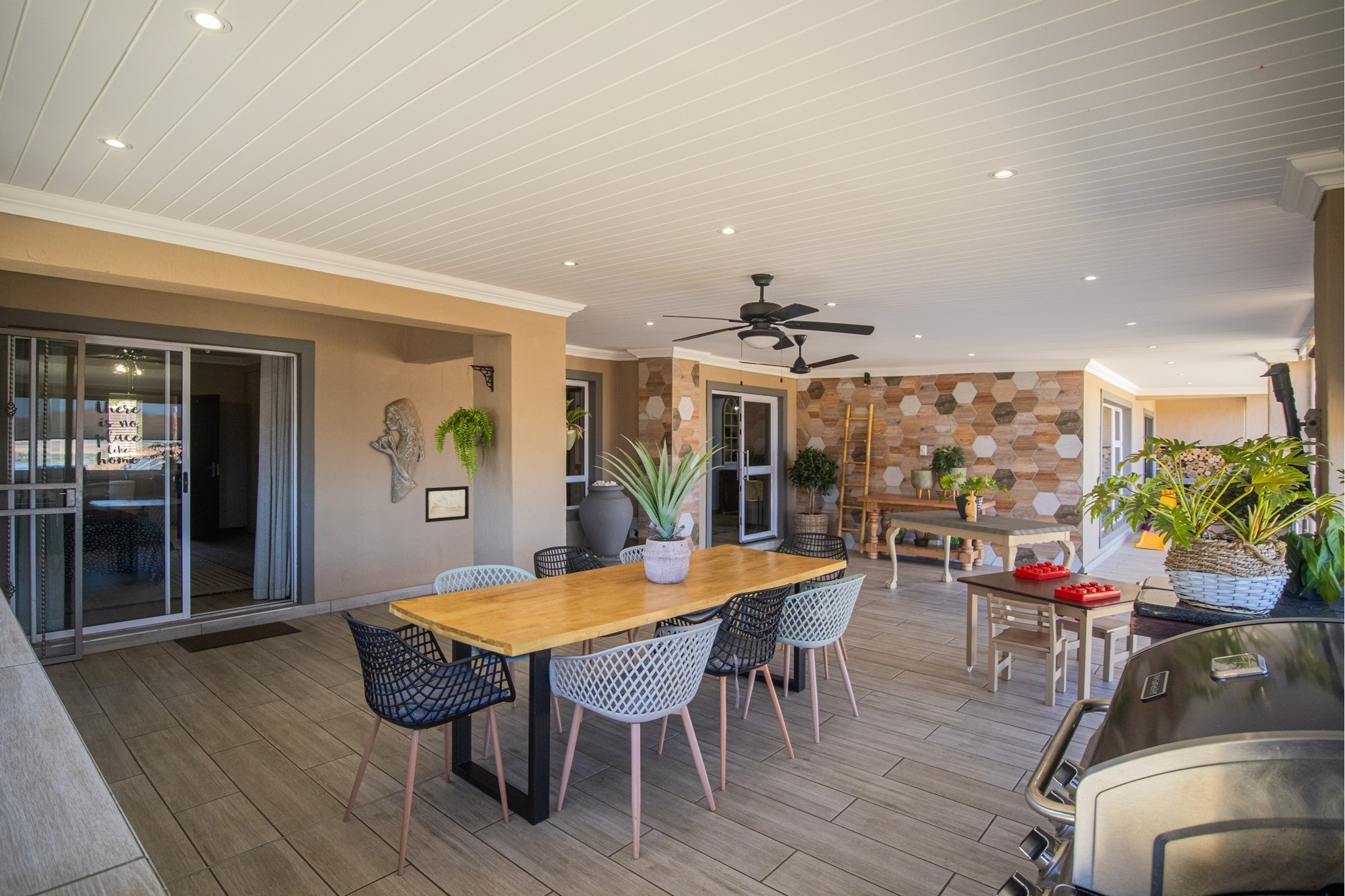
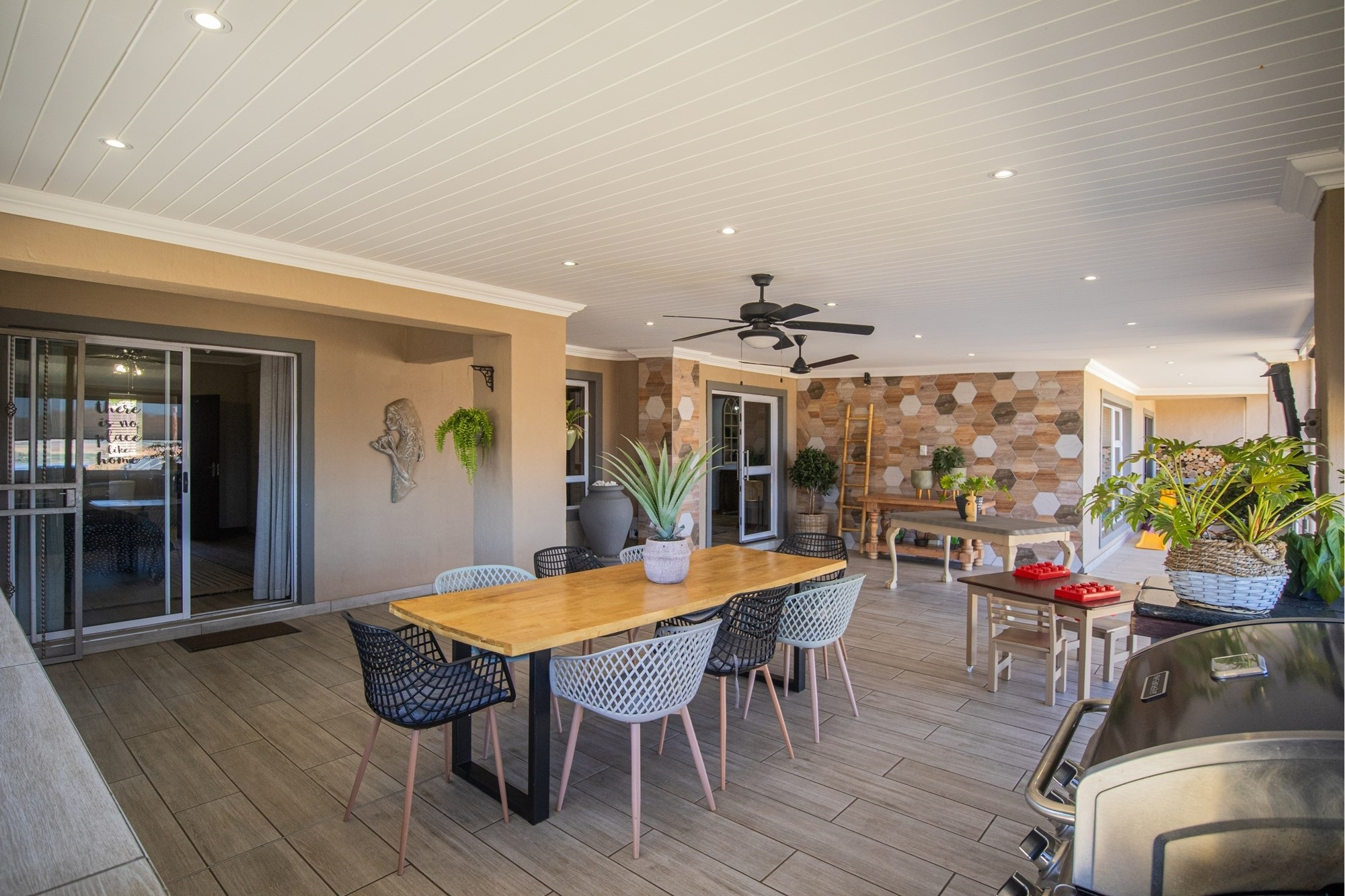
- wall art [425,485,469,523]
